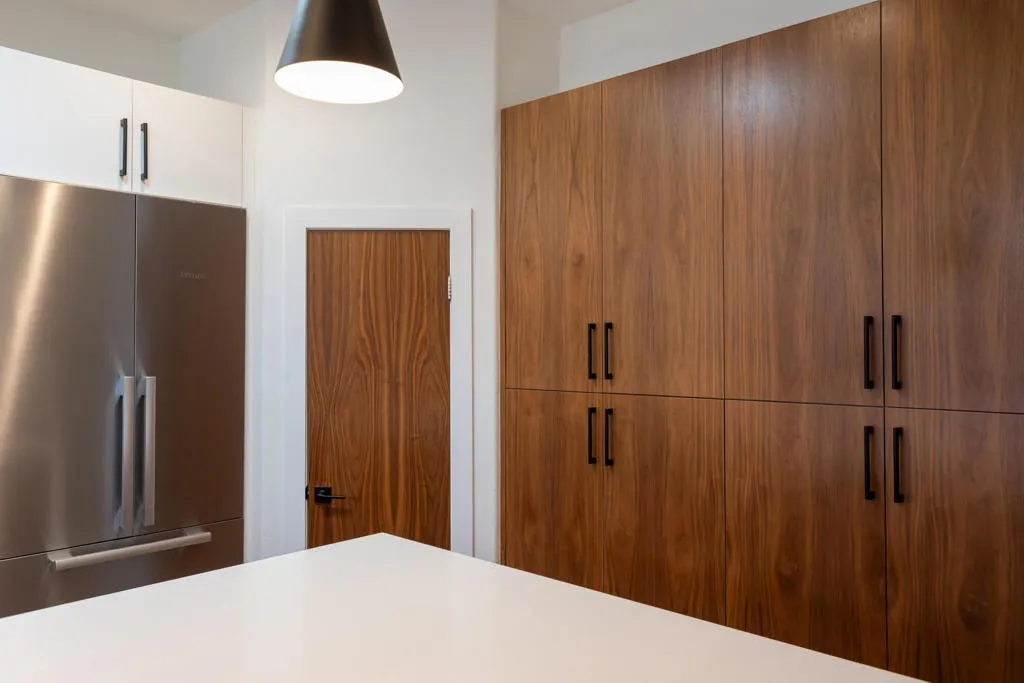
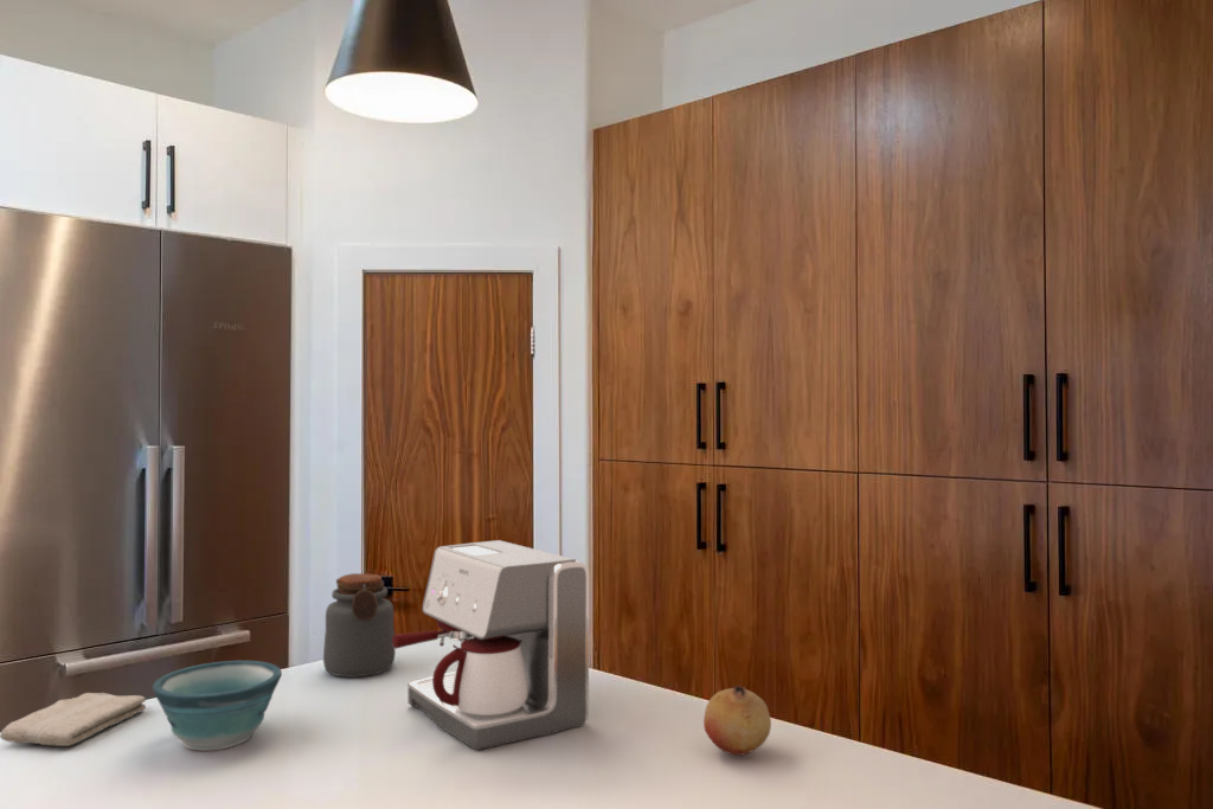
+ coffee maker [392,539,590,751]
+ jar [322,572,397,678]
+ bowl [152,660,283,752]
+ fruit [702,683,772,757]
+ washcloth [0,692,147,747]
